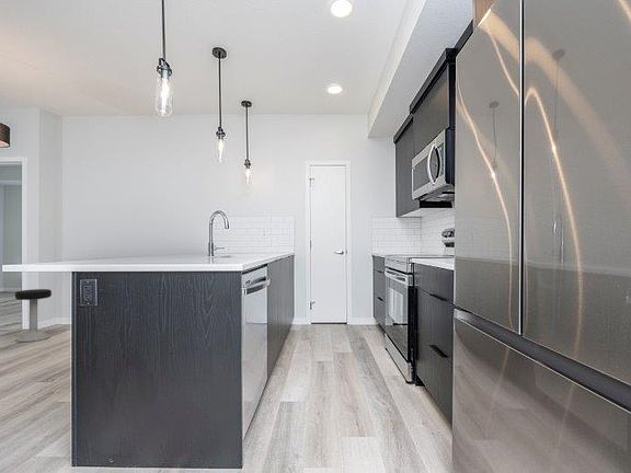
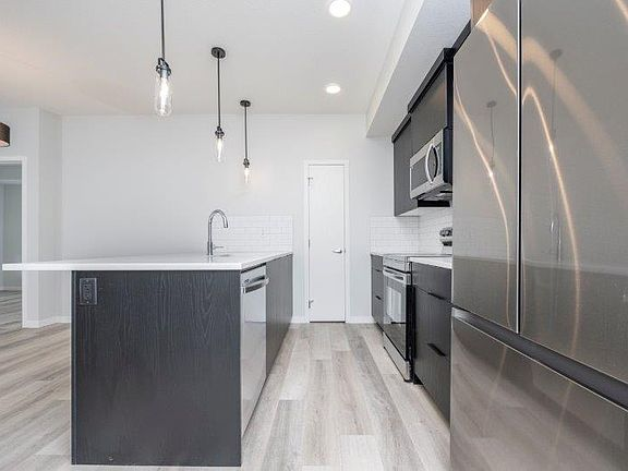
- stool [14,288,53,343]
